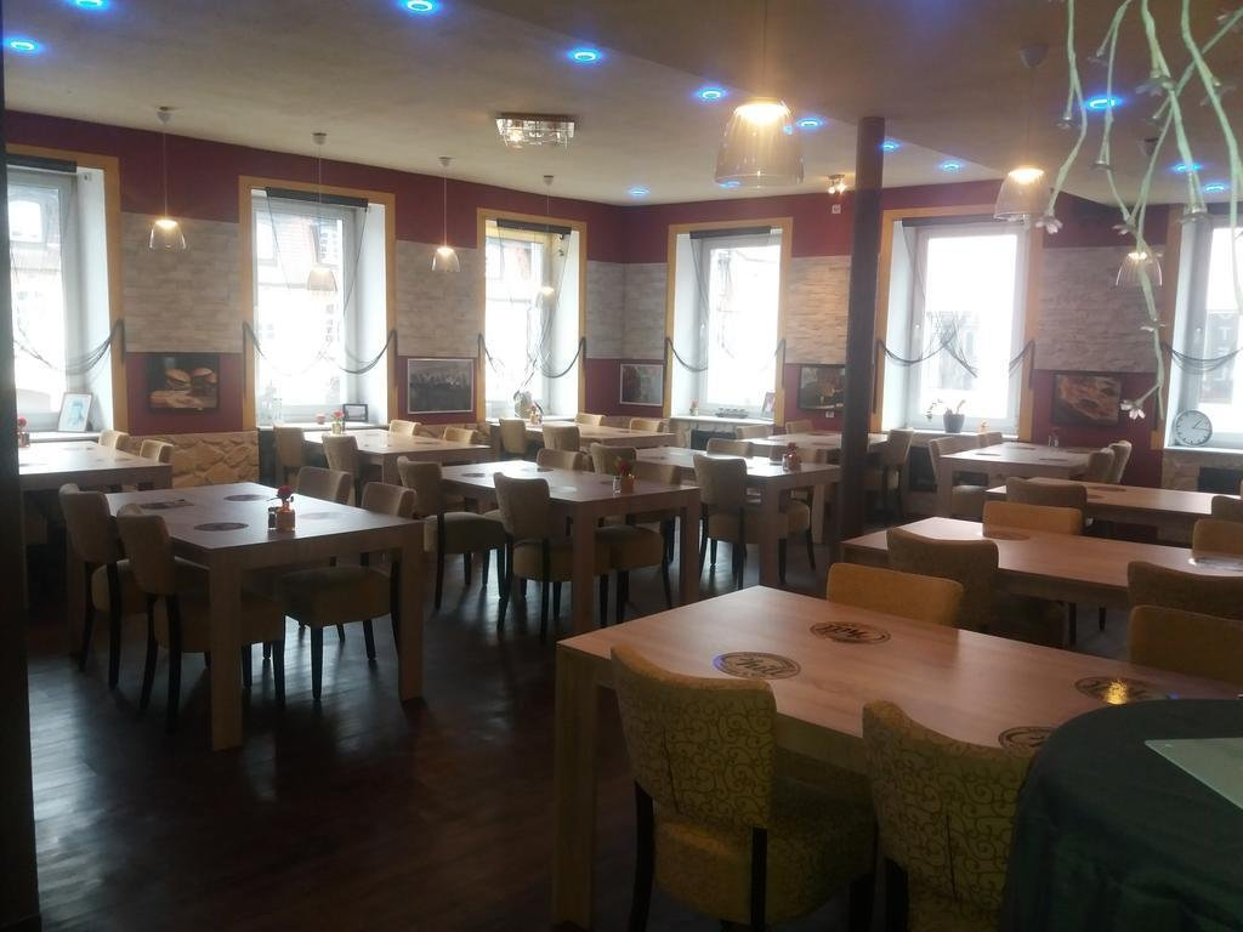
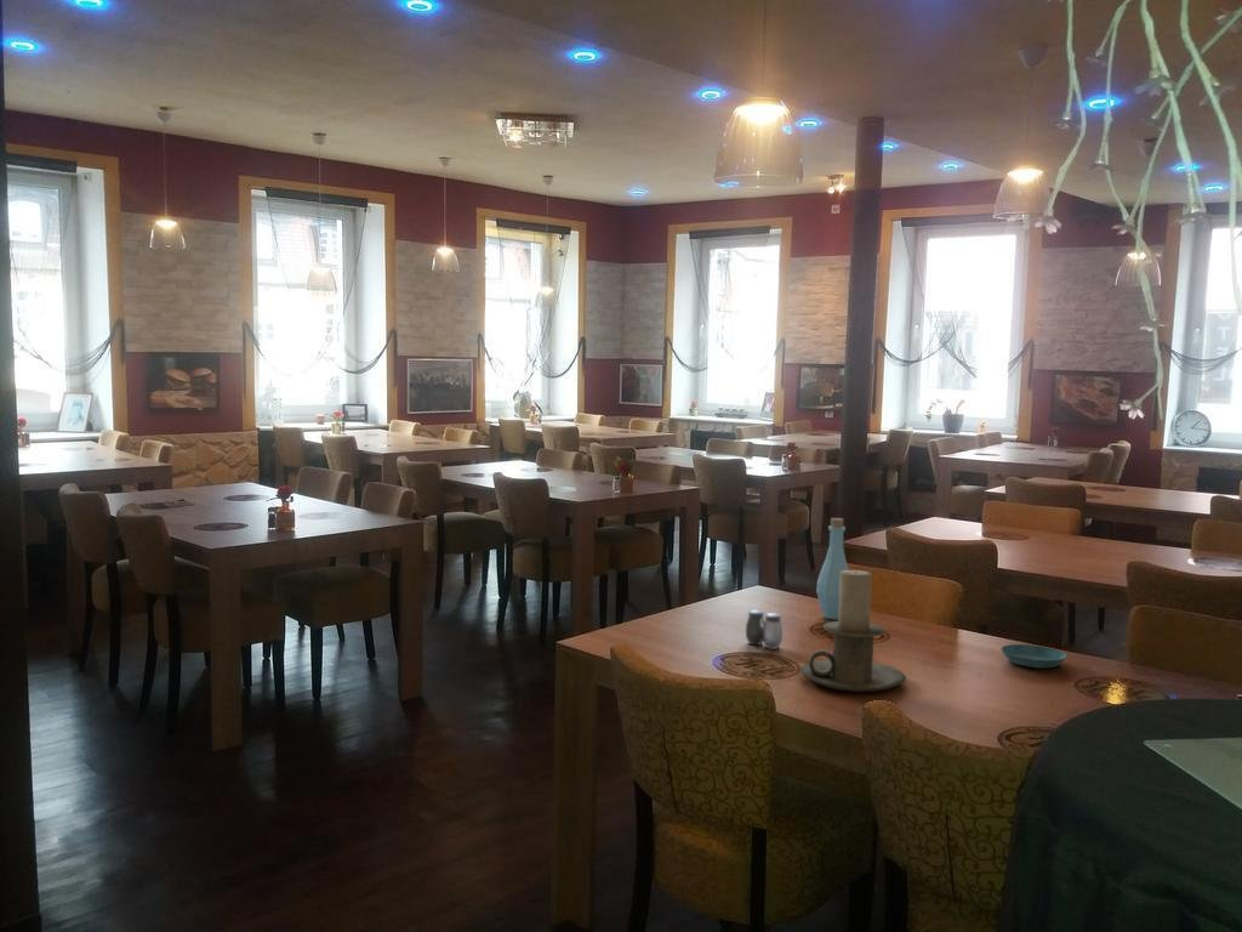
+ salt and pepper shaker [745,609,784,649]
+ saucer [999,643,1067,669]
+ bottle [815,517,850,620]
+ candle holder [798,569,907,693]
